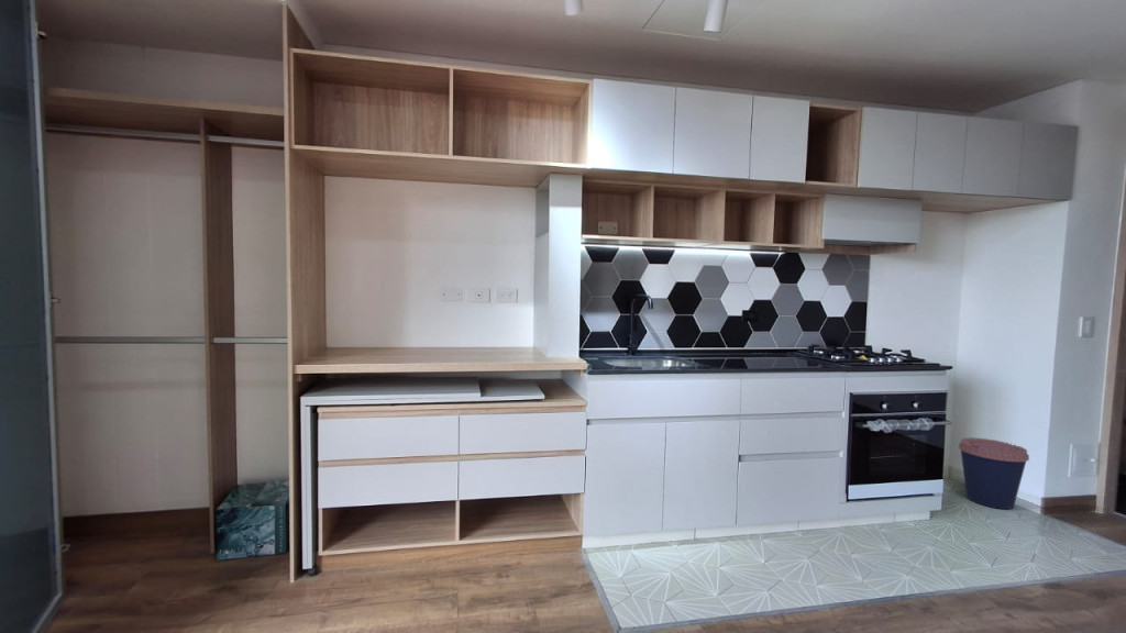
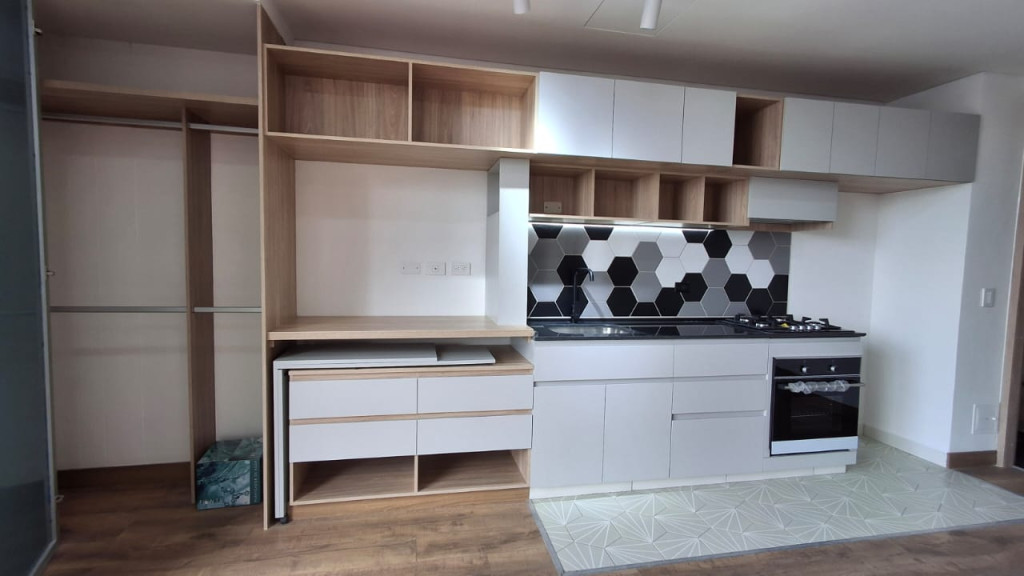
- coffee cup [958,436,1030,510]
